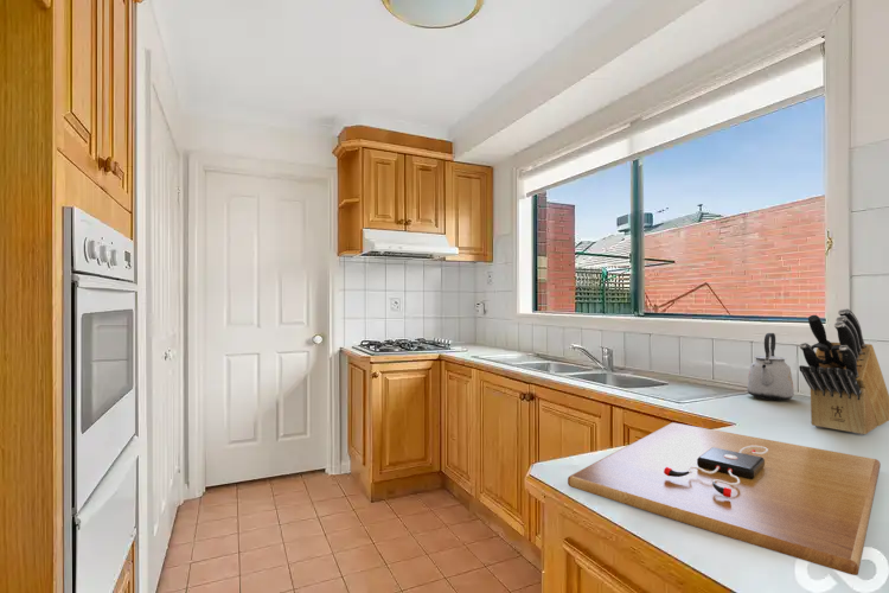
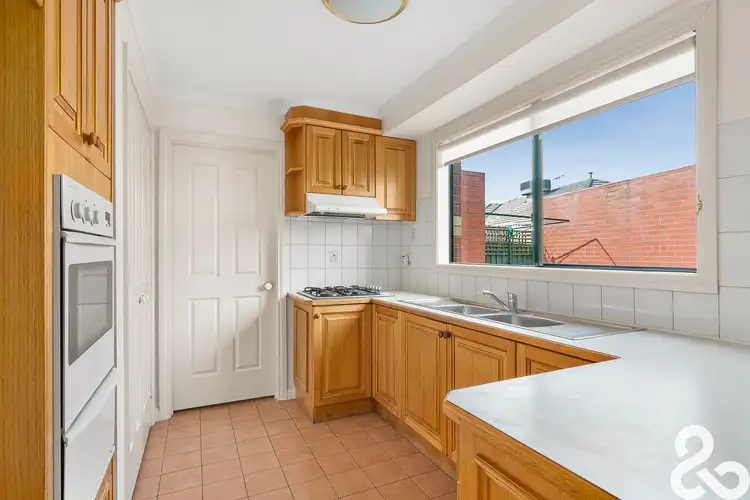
- kettle [746,332,795,402]
- knife block [798,307,889,436]
- cutting board [567,421,882,576]
